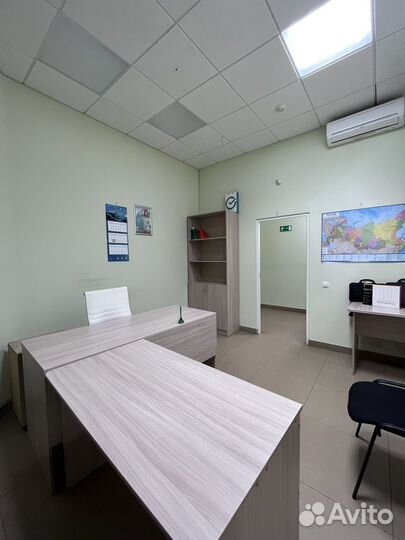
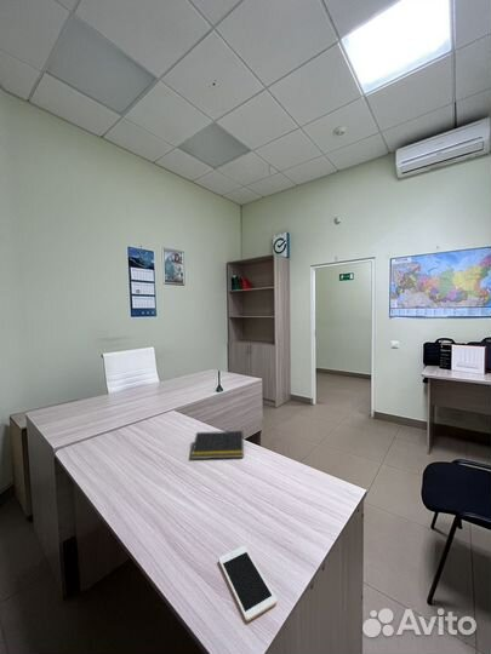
+ cell phone [217,545,278,623]
+ notepad [190,430,245,460]
